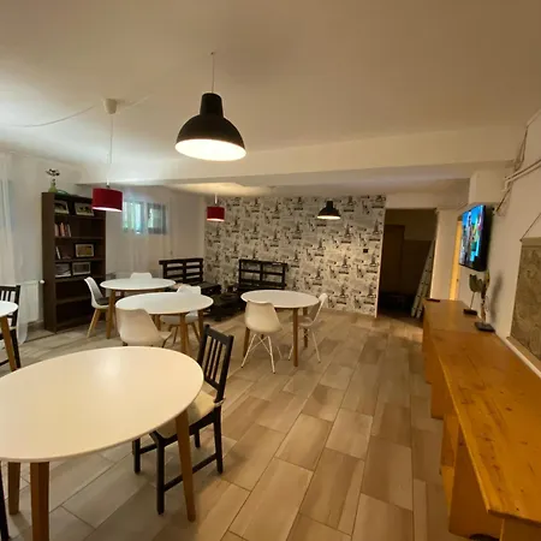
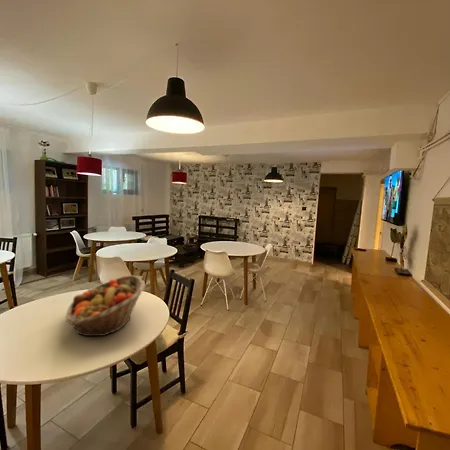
+ fruit basket [65,274,147,337]
